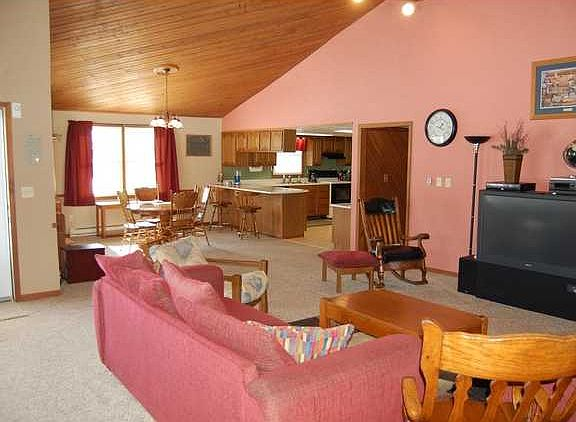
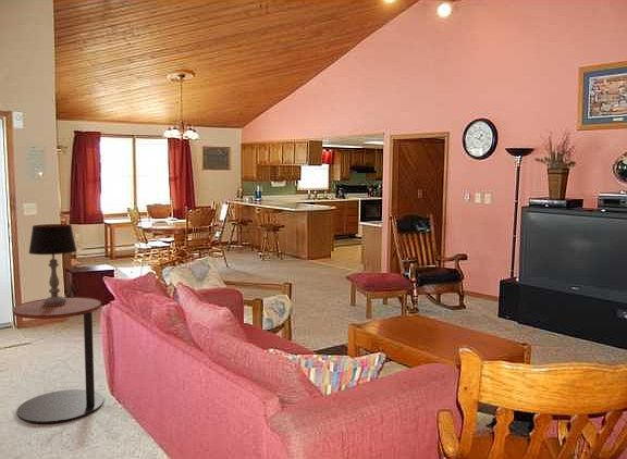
+ side table [12,296,104,424]
+ table lamp [27,223,77,306]
